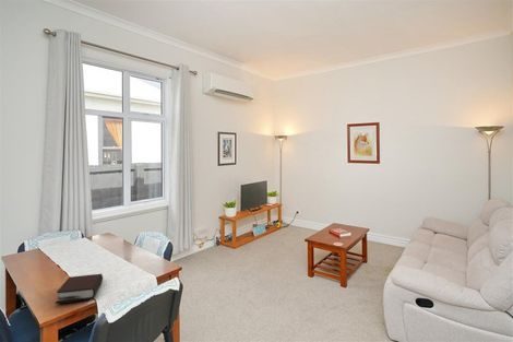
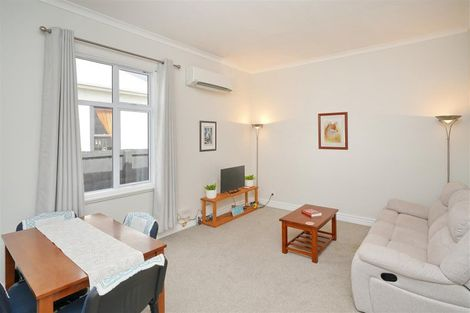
- bible [55,273,104,305]
